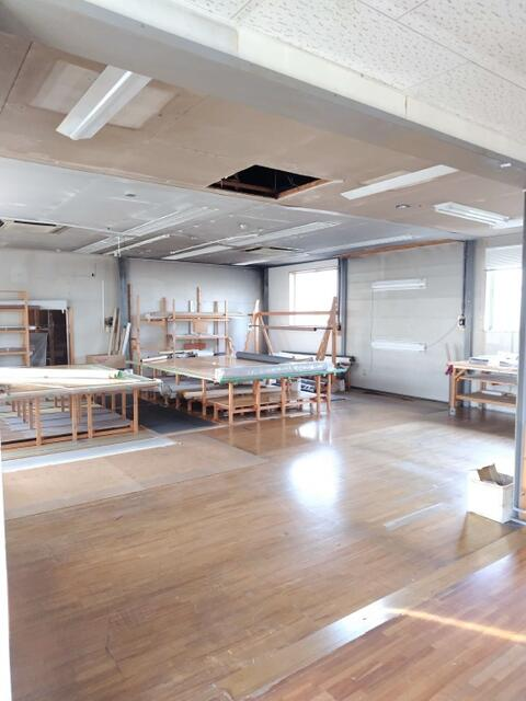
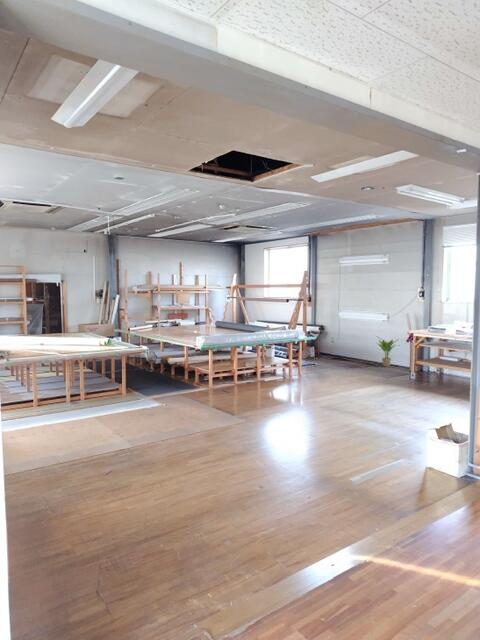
+ potted plant [374,334,400,368]
